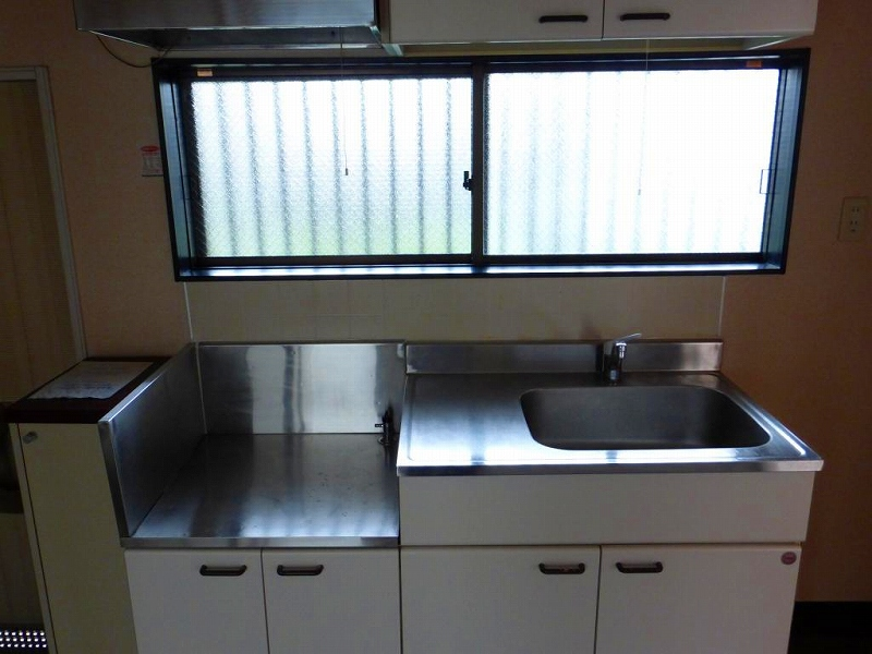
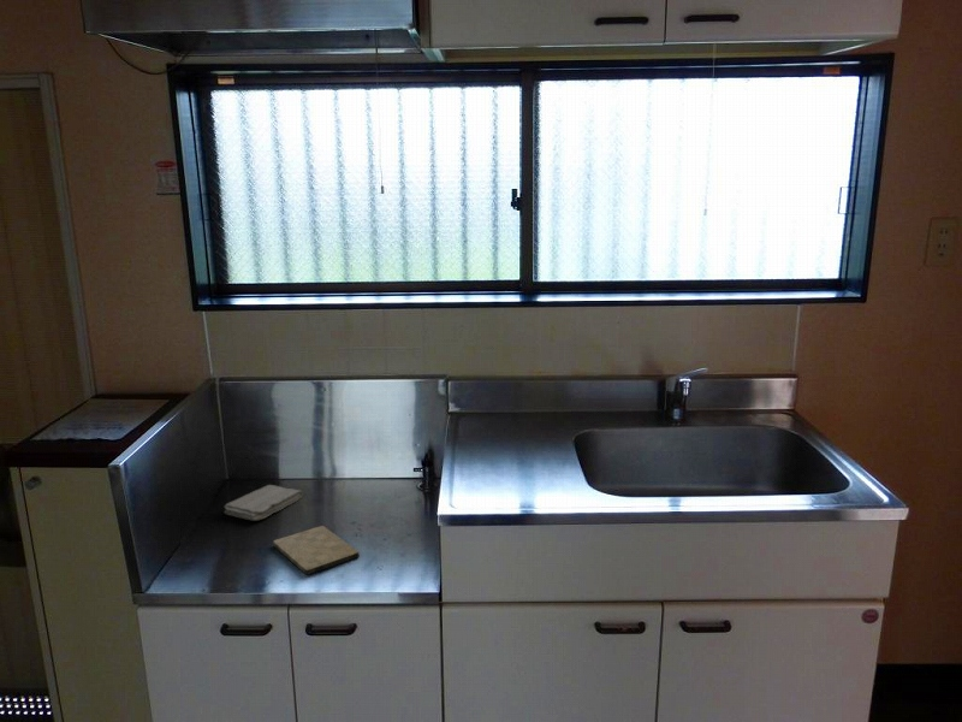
+ washcloth [224,484,304,521]
+ cutting board [272,525,361,575]
